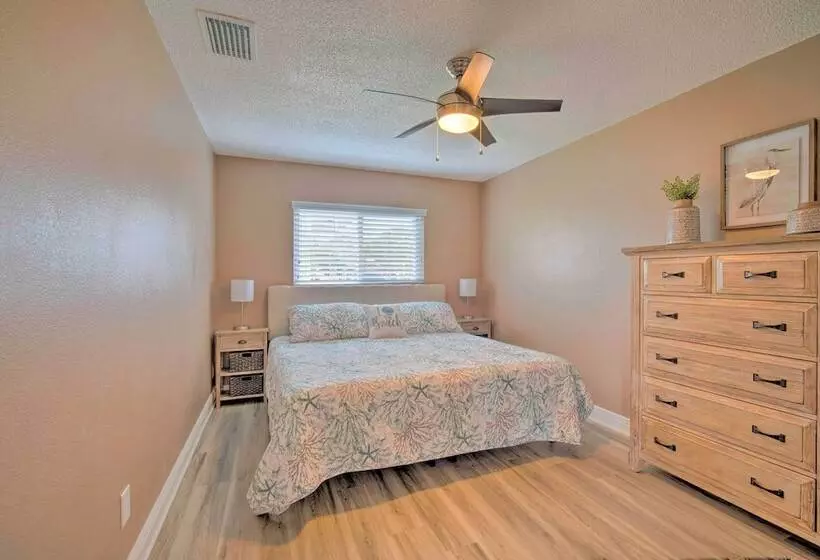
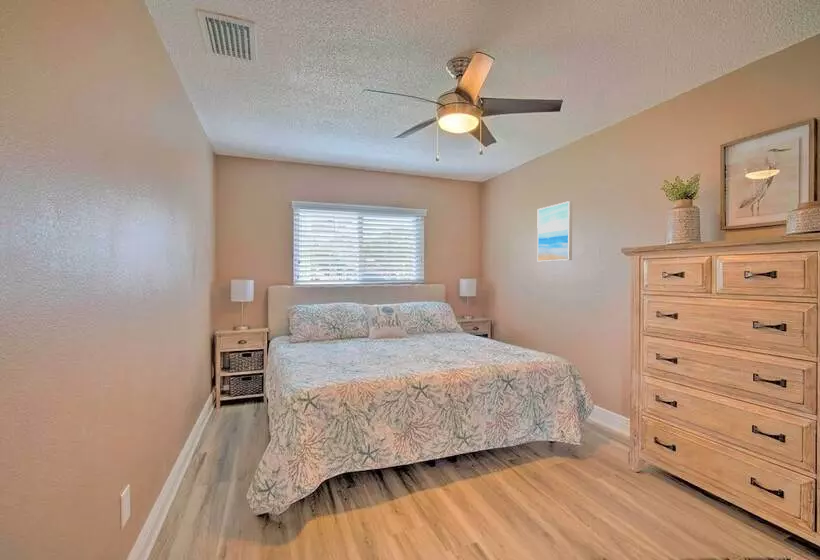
+ wall art [536,200,573,263]
